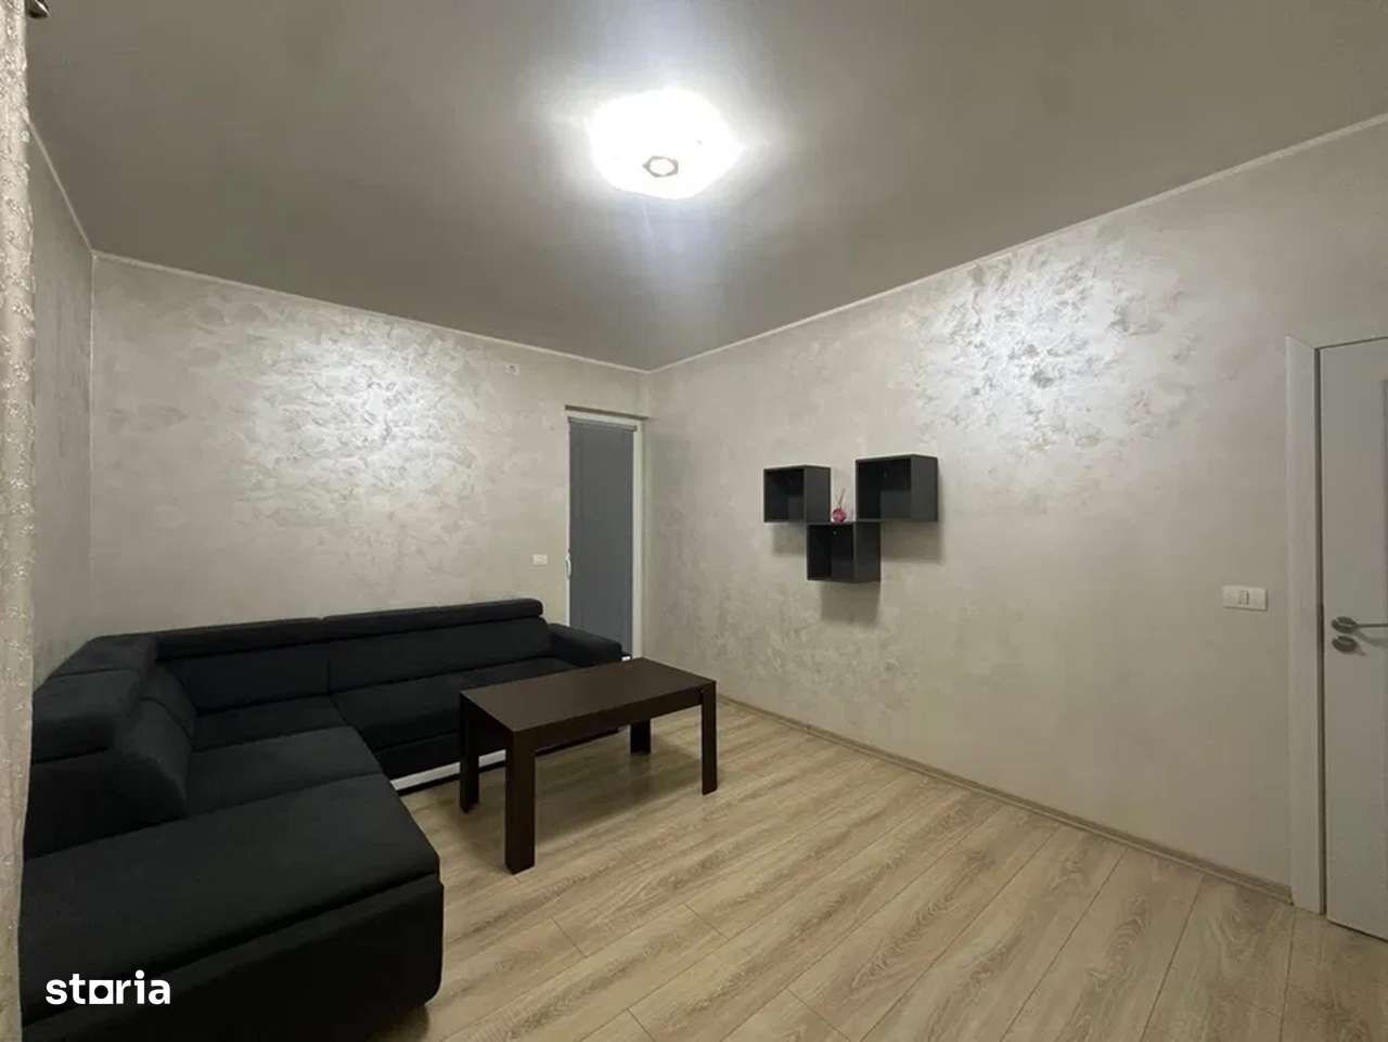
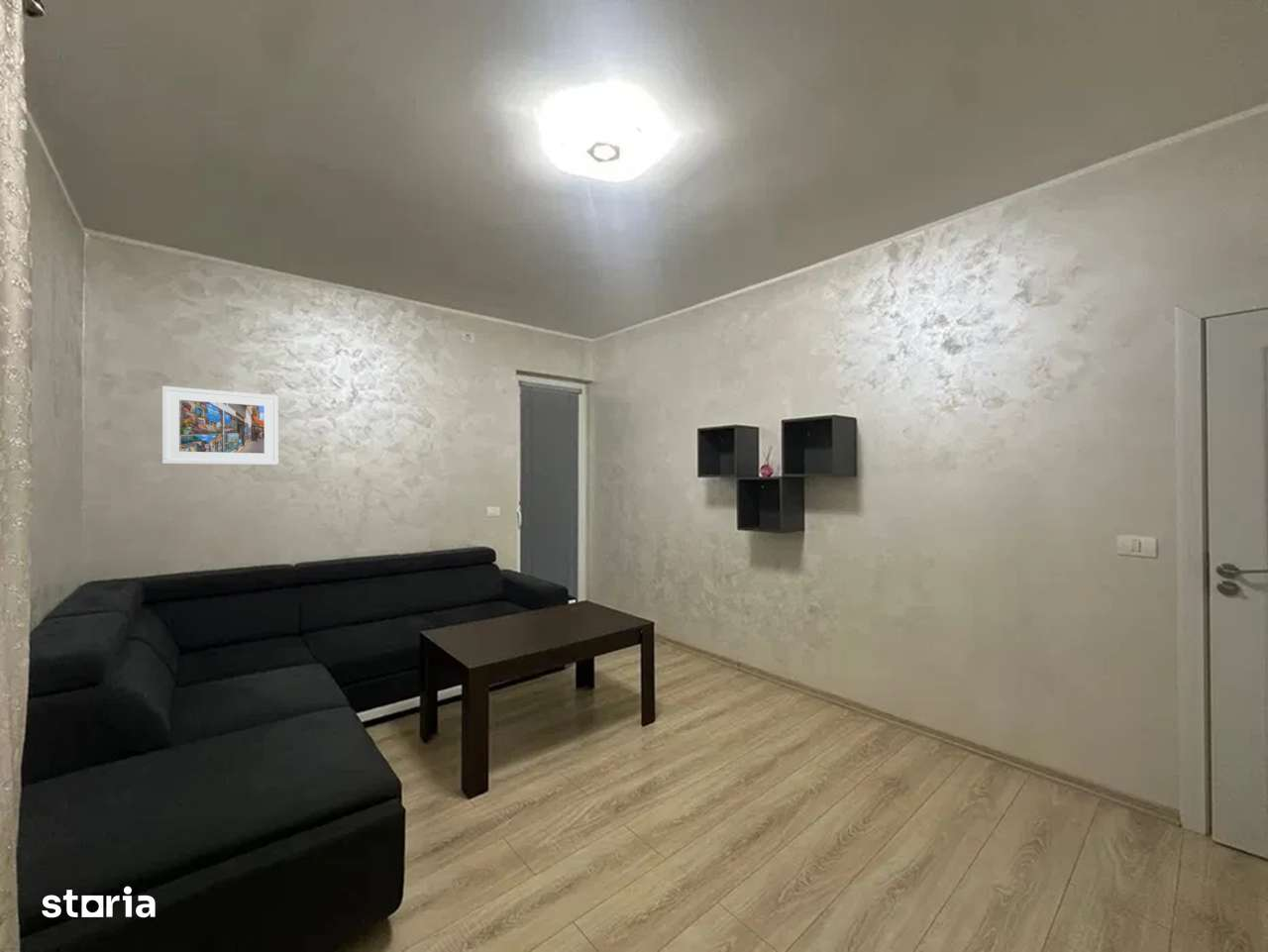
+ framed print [161,385,279,466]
